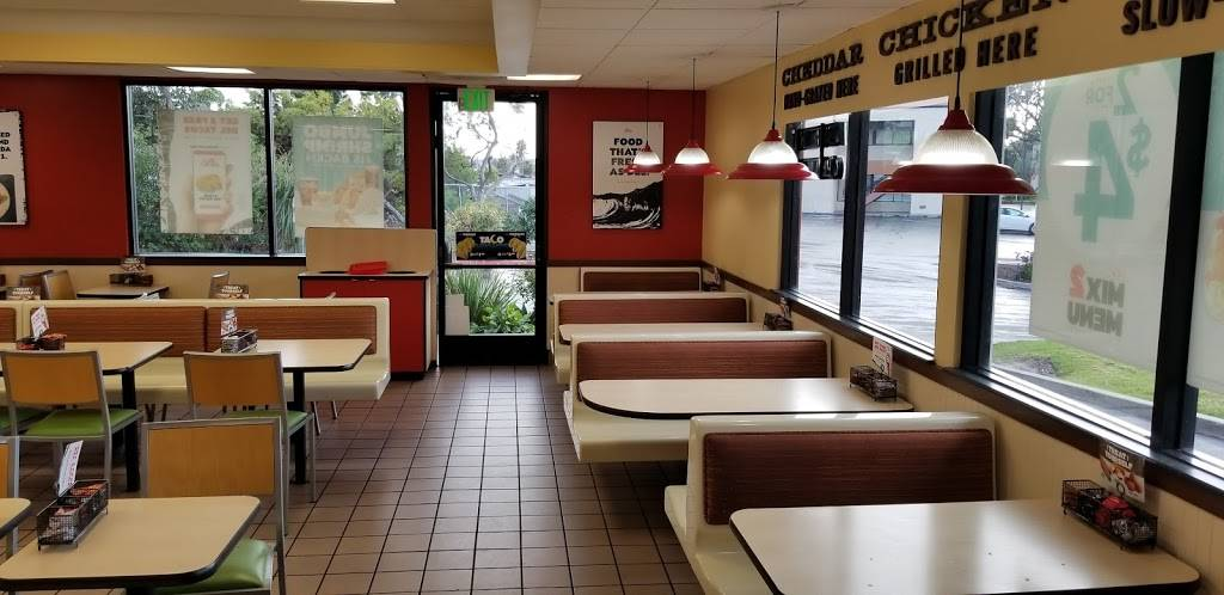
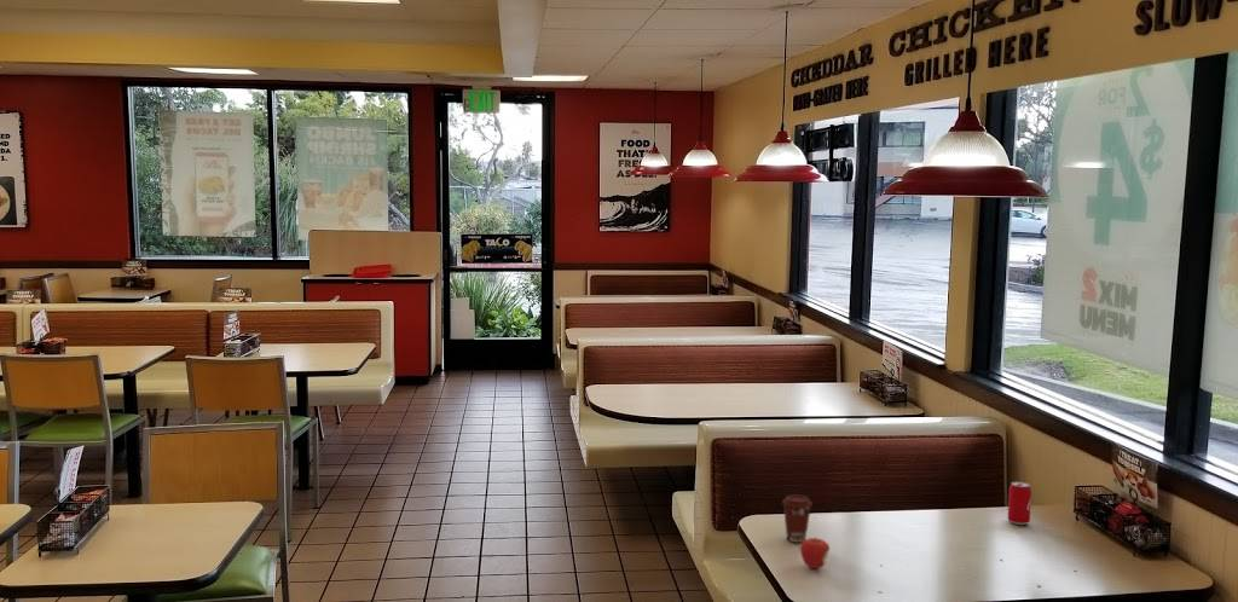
+ apple [799,537,831,569]
+ beverage can [1007,480,1032,526]
+ coffee cup [781,493,814,544]
